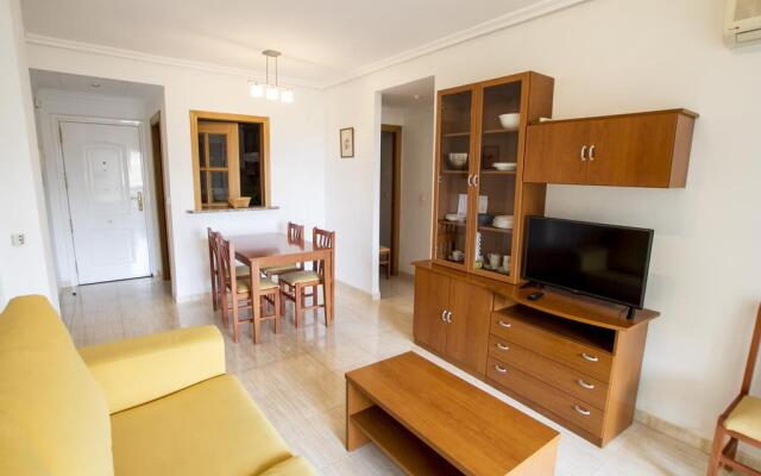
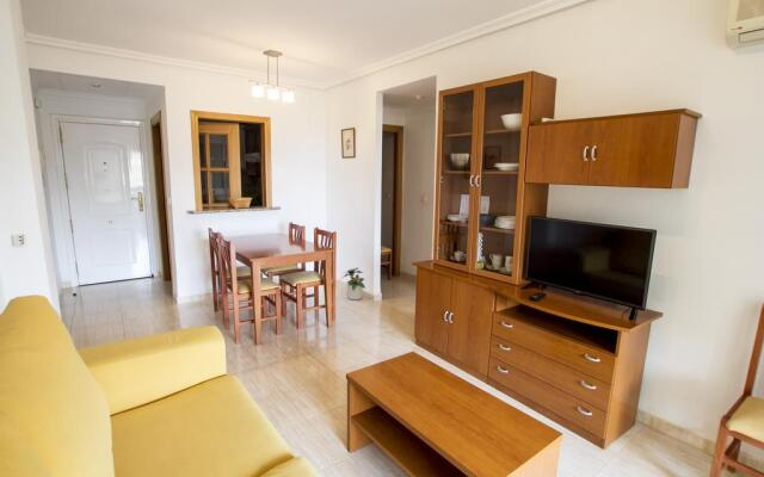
+ potted plant [339,266,366,301]
